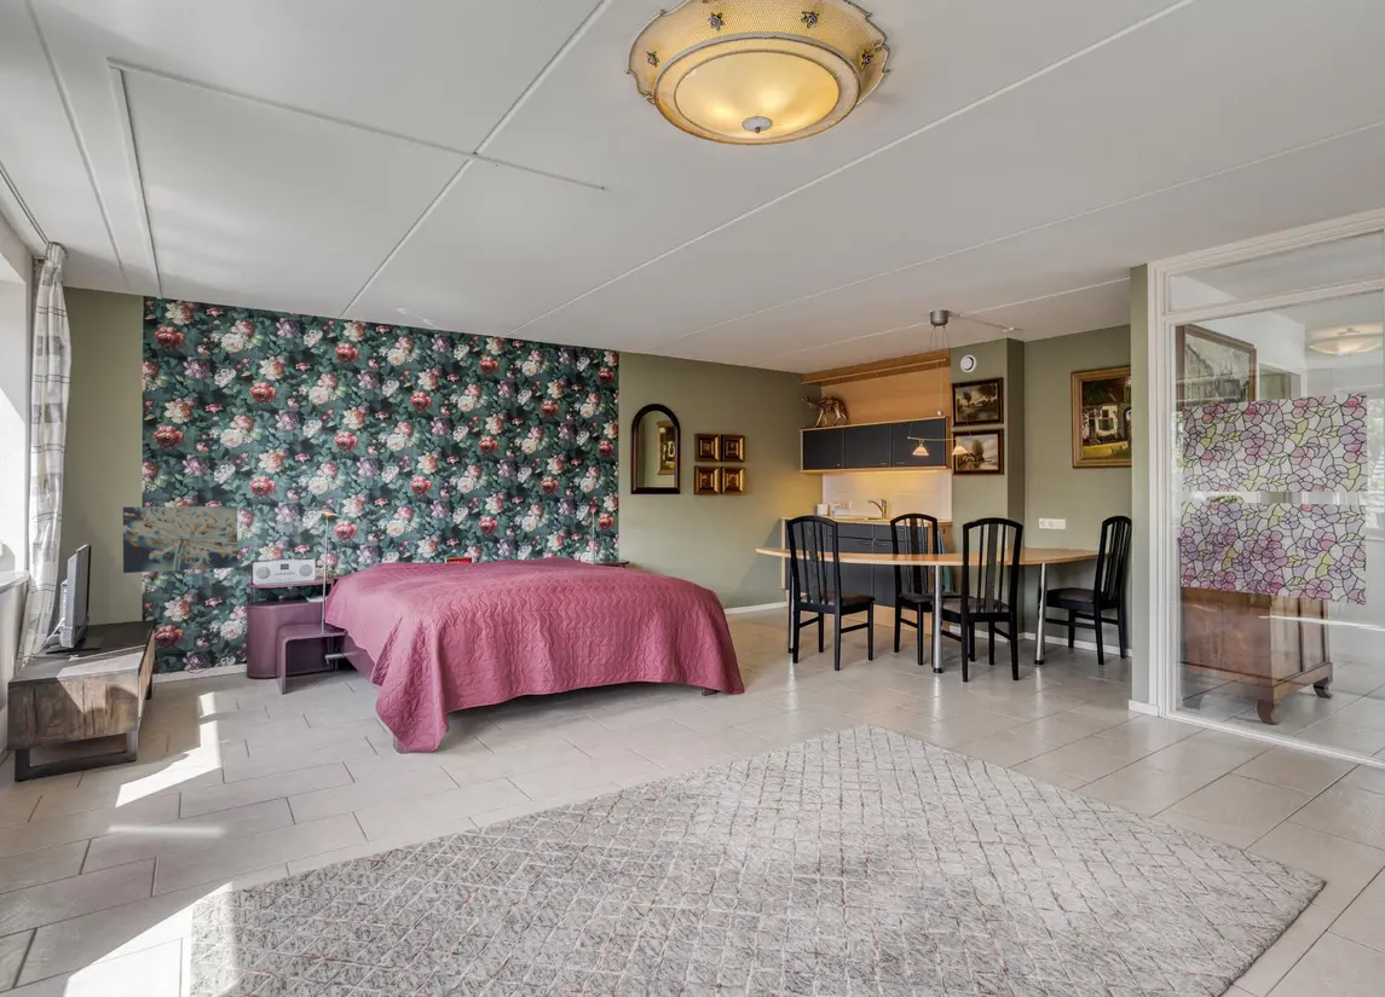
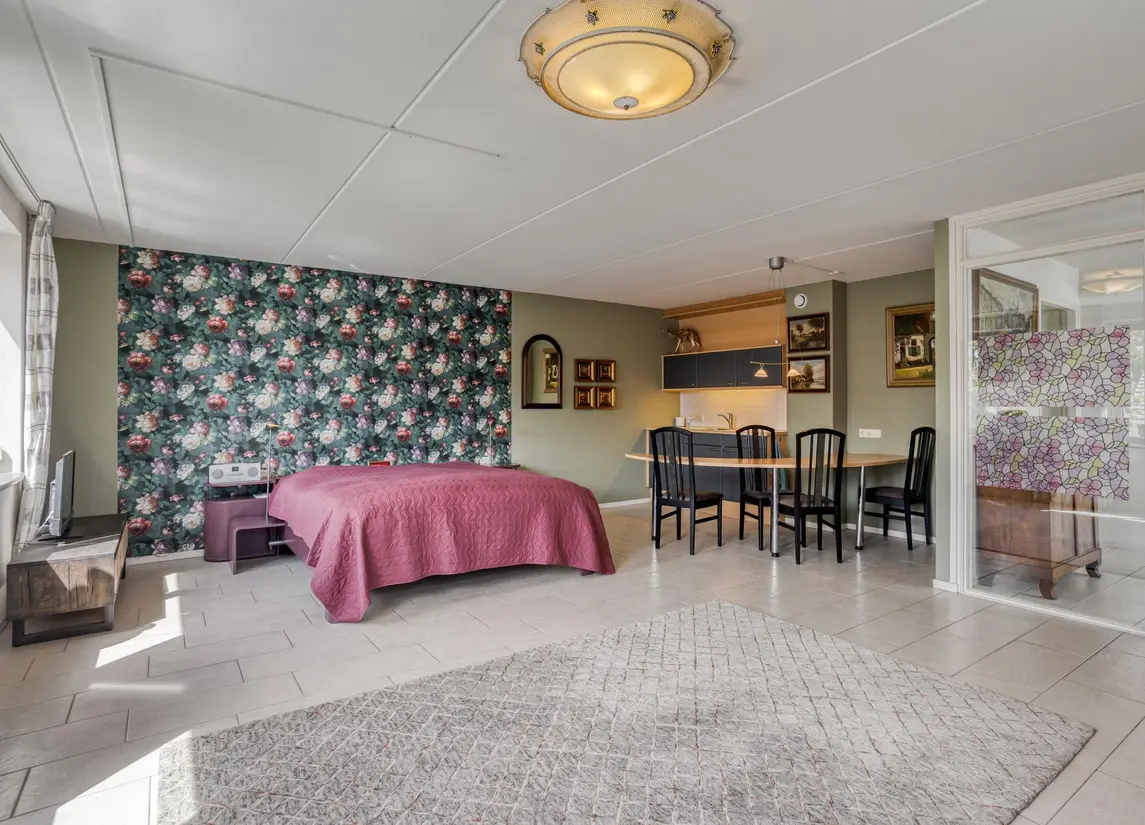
- wall art [122,505,238,574]
